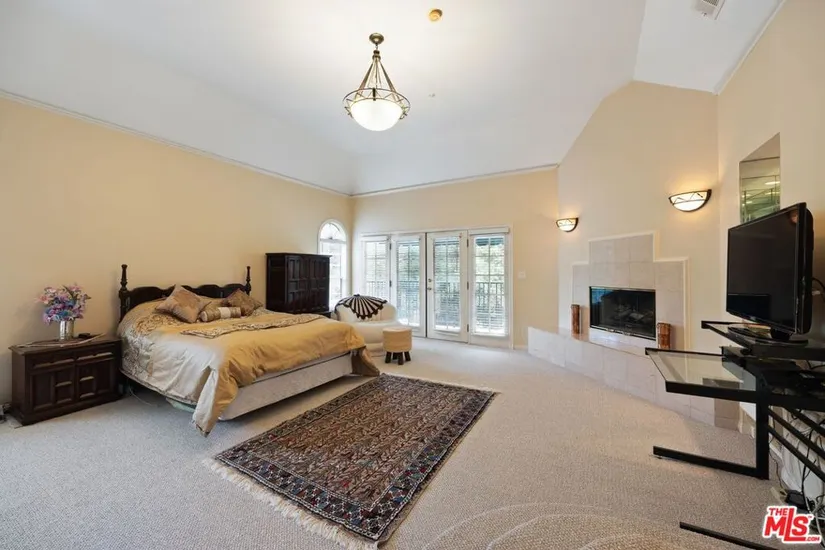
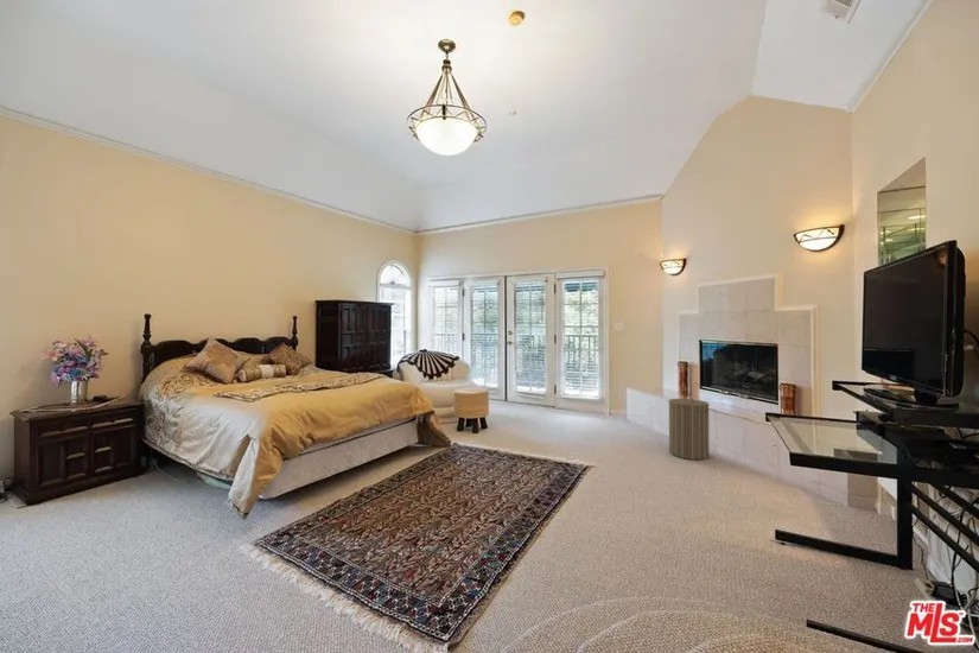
+ laundry hamper [668,392,711,461]
